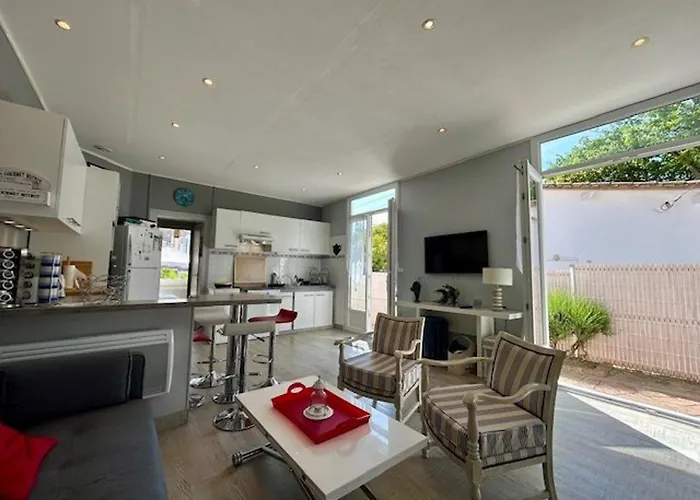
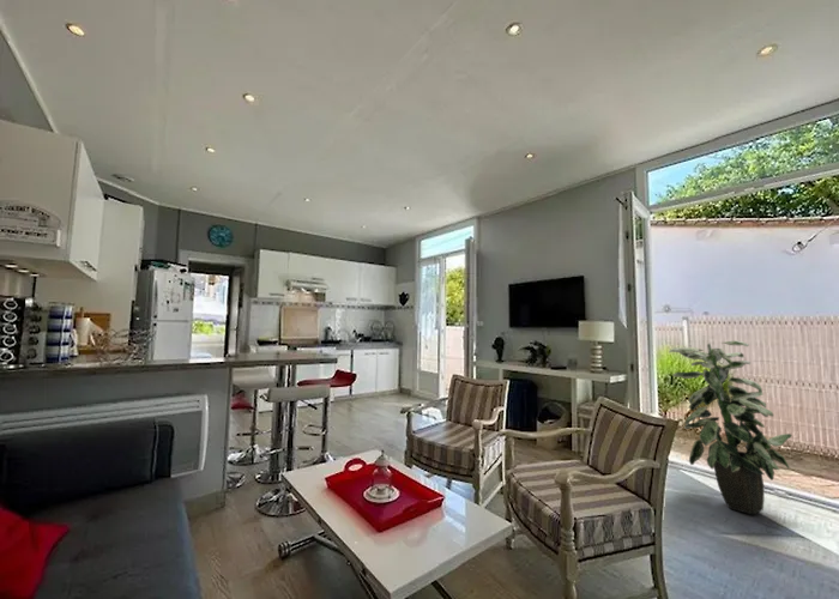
+ indoor plant [668,339,793,515]
